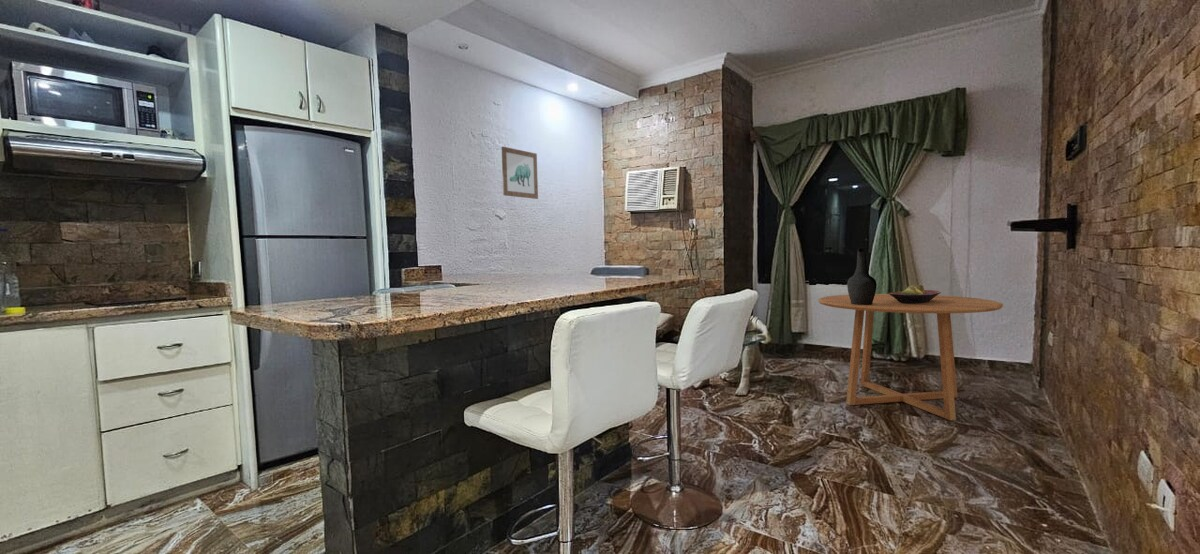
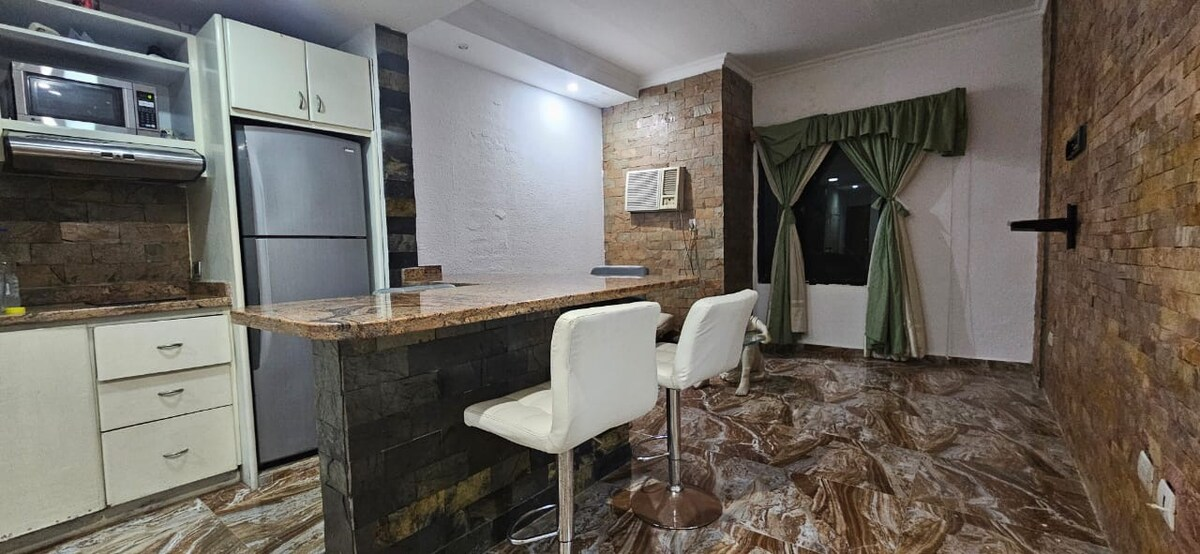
- wall art [501,145,539,200]
- decorative vase [846,246,878,305]
- dining table [817,293,1004,421]
- fruit bowl [888,283,942,304]
